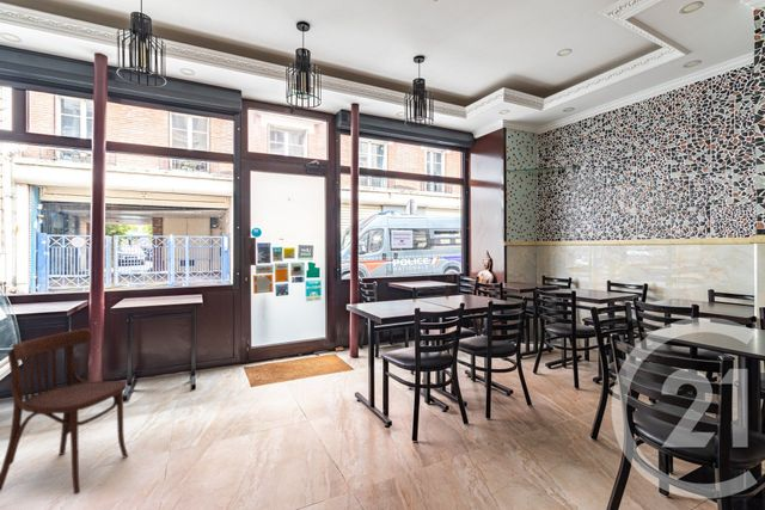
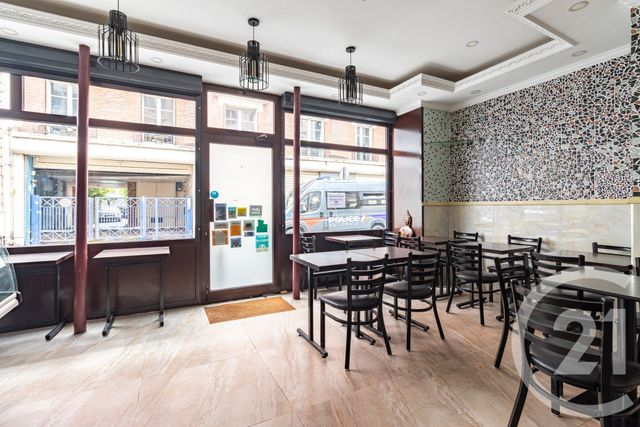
- dining chair [0,327,129,496]
